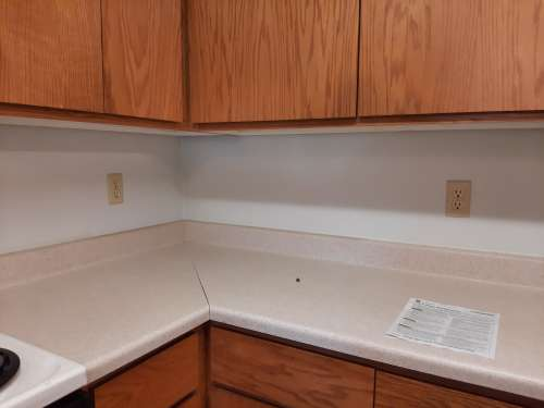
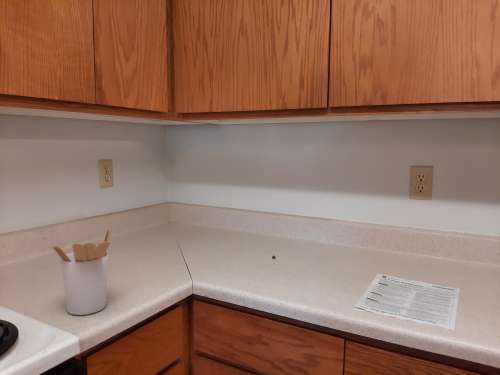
+ utensil holder [50,227,111,316]
